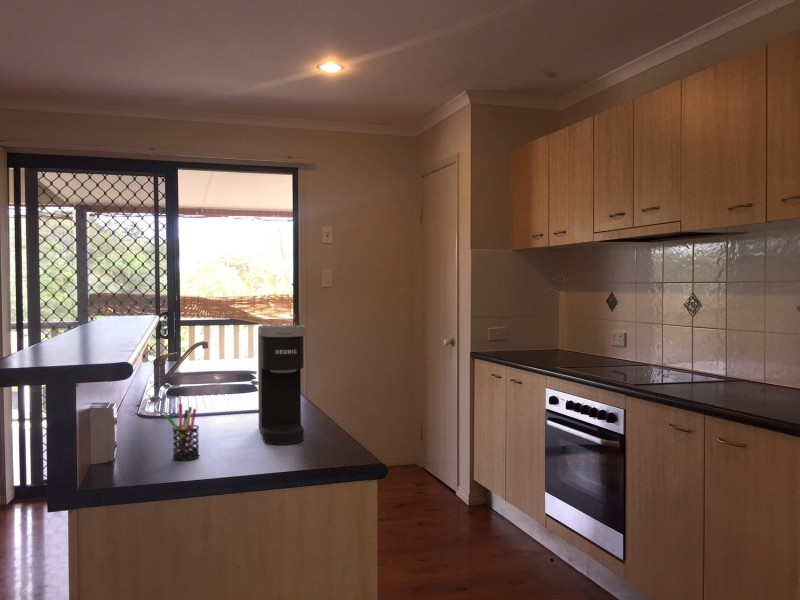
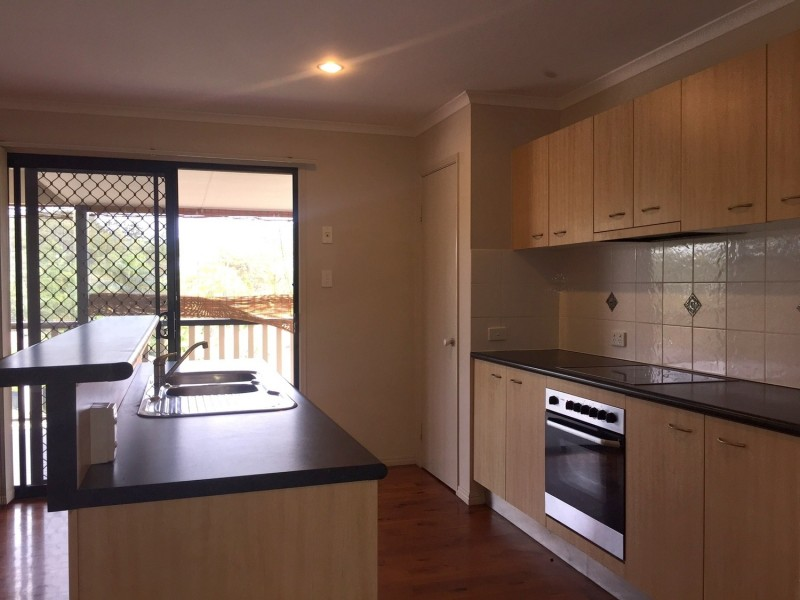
- pen holder [165,403,200,461]
- coffee maker [257,324,306,445]
